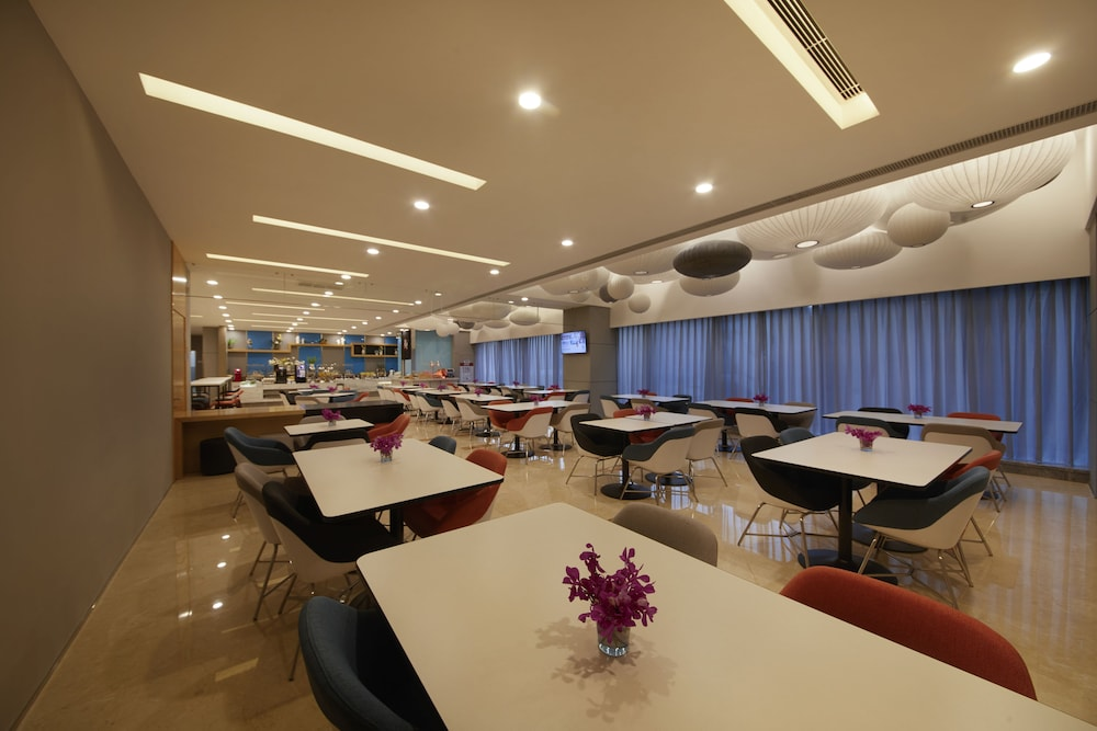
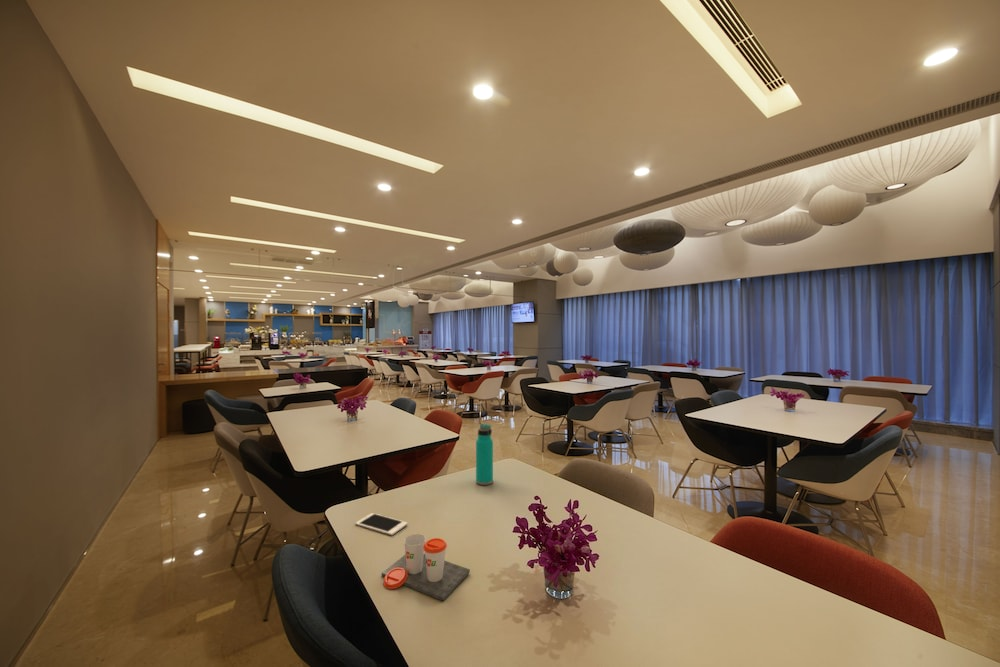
+ cup [381,533,471,602]
+ water bottle [475,423,494,486]
+ cell phone [355,512,408,536]
